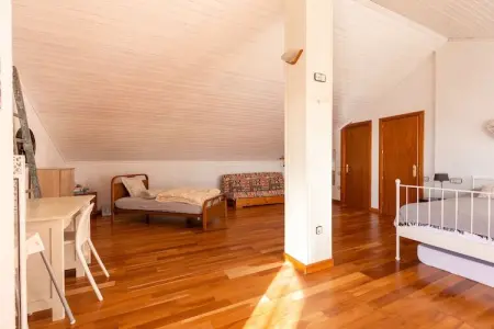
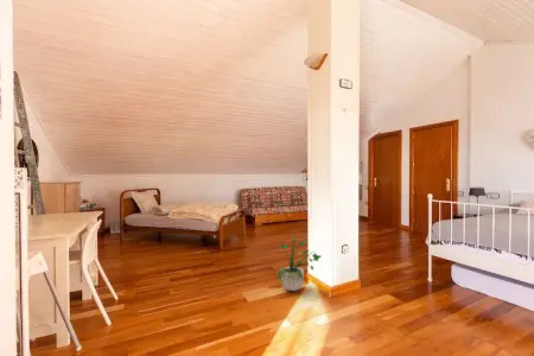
+ potted plant [275,228,322,292]
